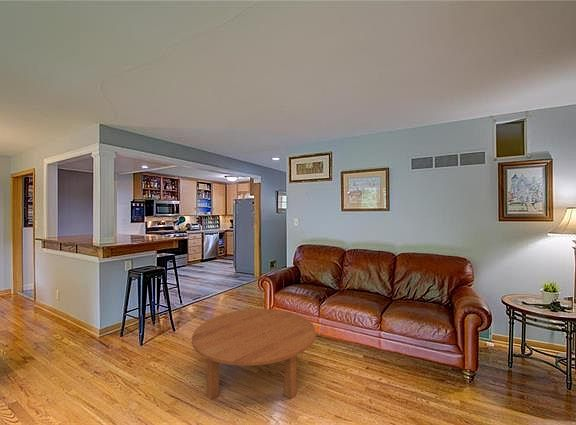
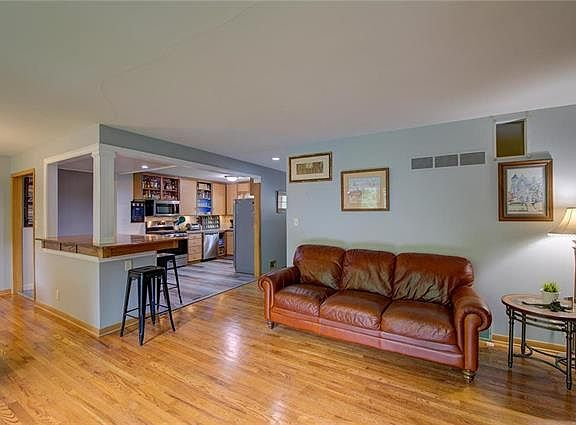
- coffee table [191,308,317,401]
